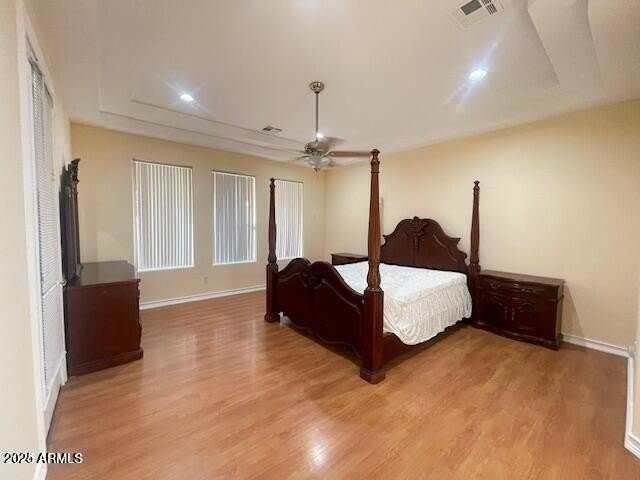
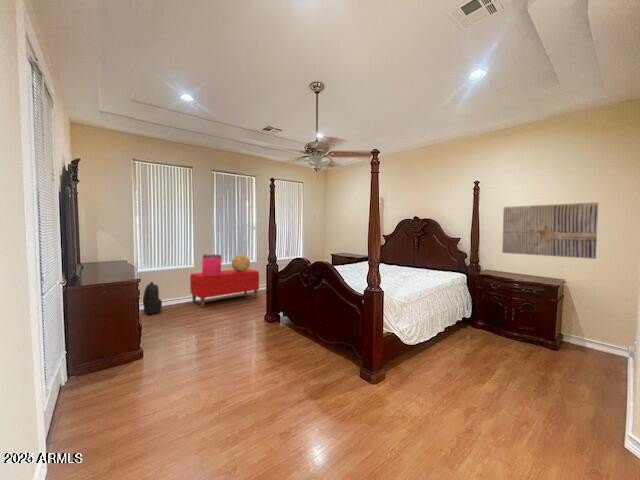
+ decorative globe [231,253,251,272]
+ backpack [142,281,163,316]
+ wall art [501,201,599,260]
+ storage bin [201,253,223,276]
+ bench [189,268,260,309]
